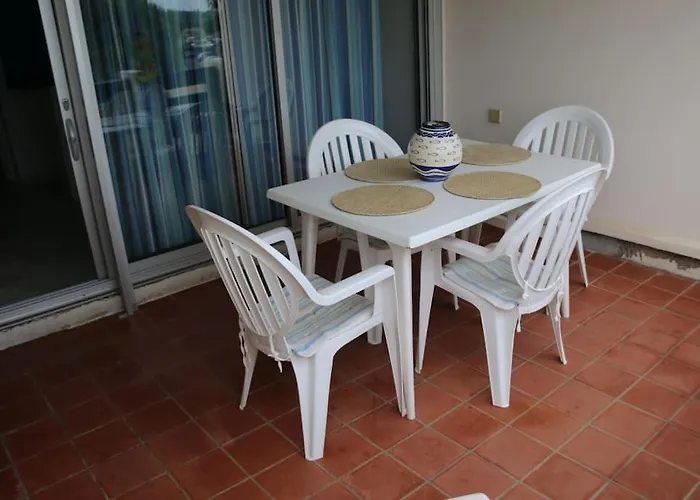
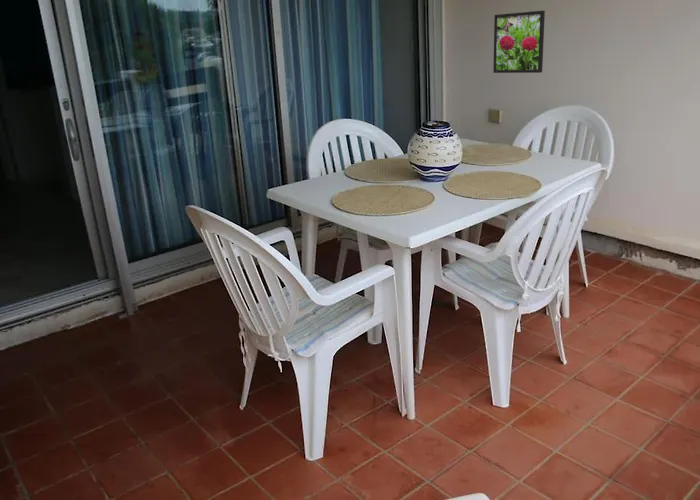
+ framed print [492,9,546,74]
